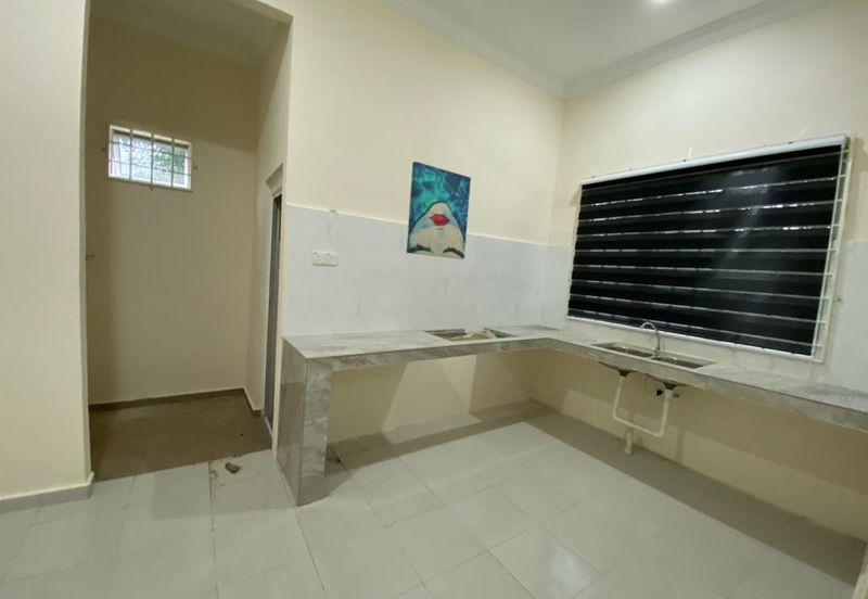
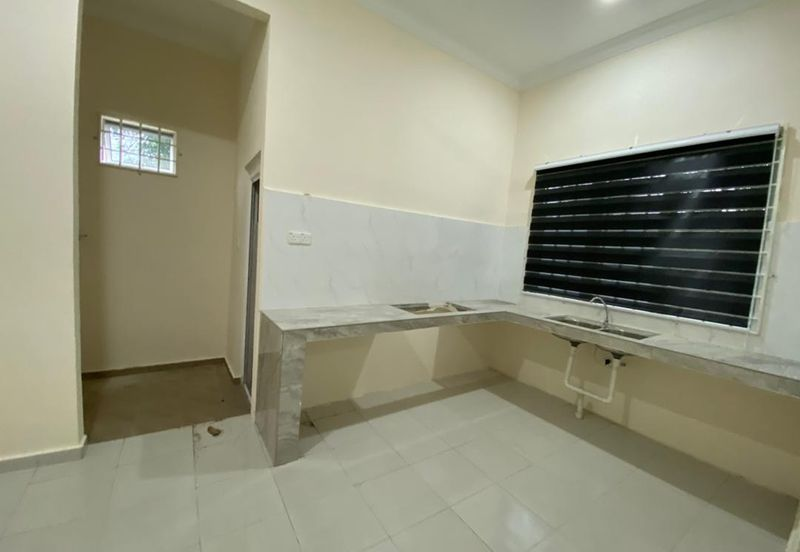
- wall art [406,161,472,260]
